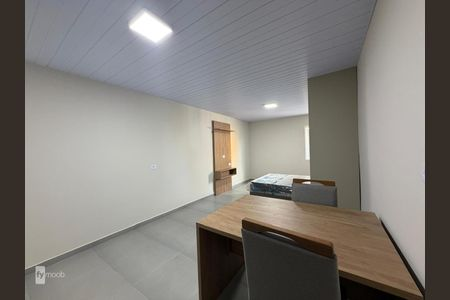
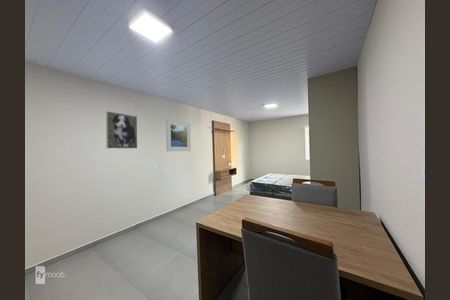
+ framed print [105,110,138,149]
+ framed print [165,118,192,152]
